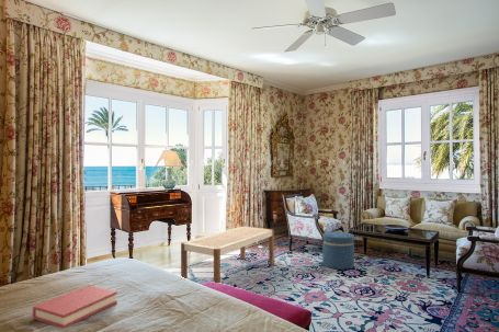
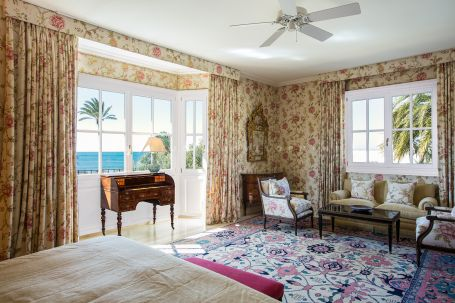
- ottoman [321,230,355,271]
- bench [180,225,275,284]
- hardback book [32,284,118,330]
